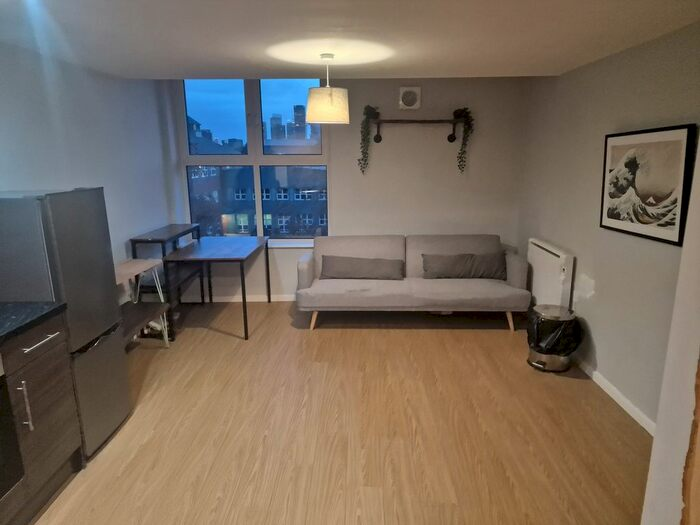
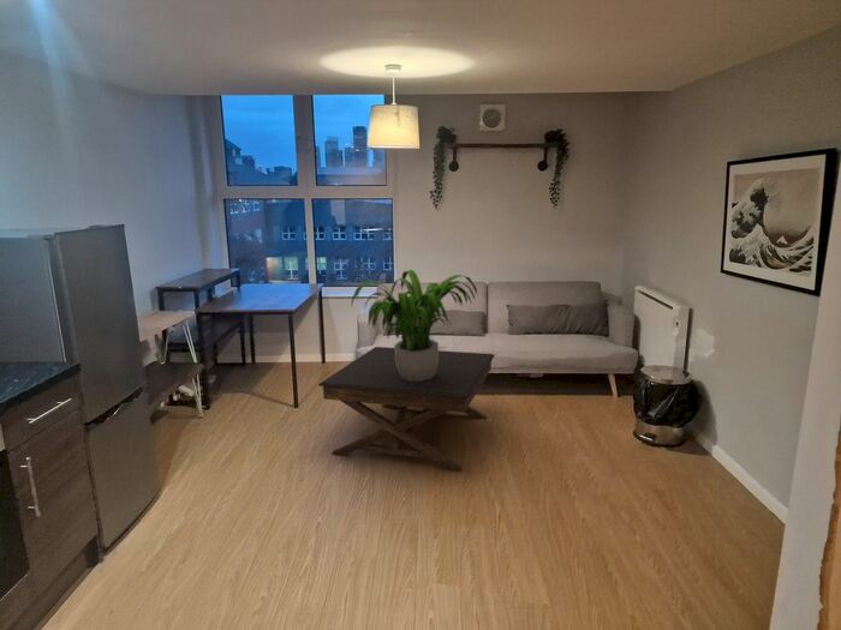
+ potted plant [350,269,478,382]
+ coffee table [317,346,496,470]
